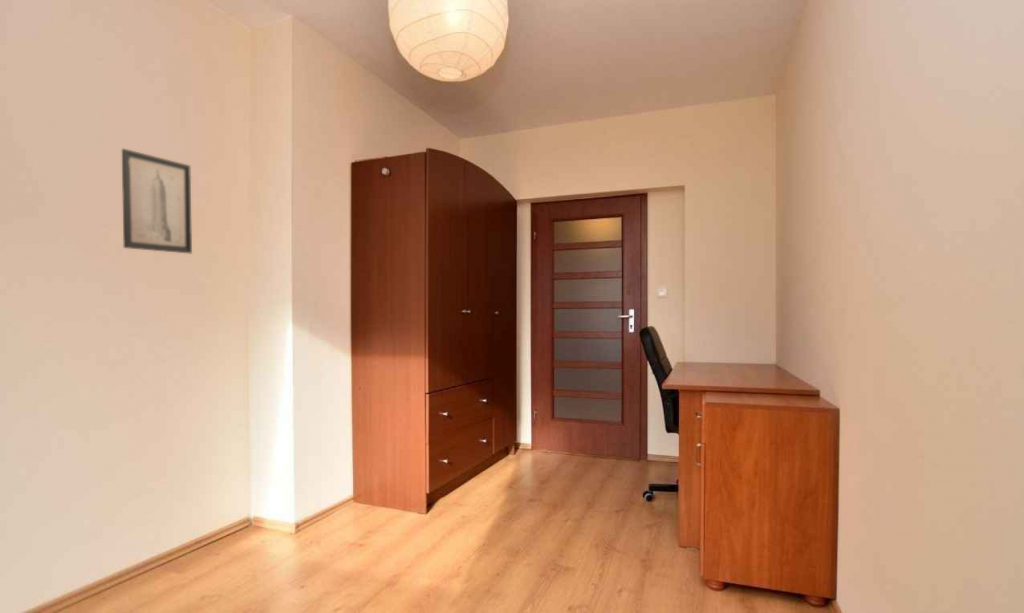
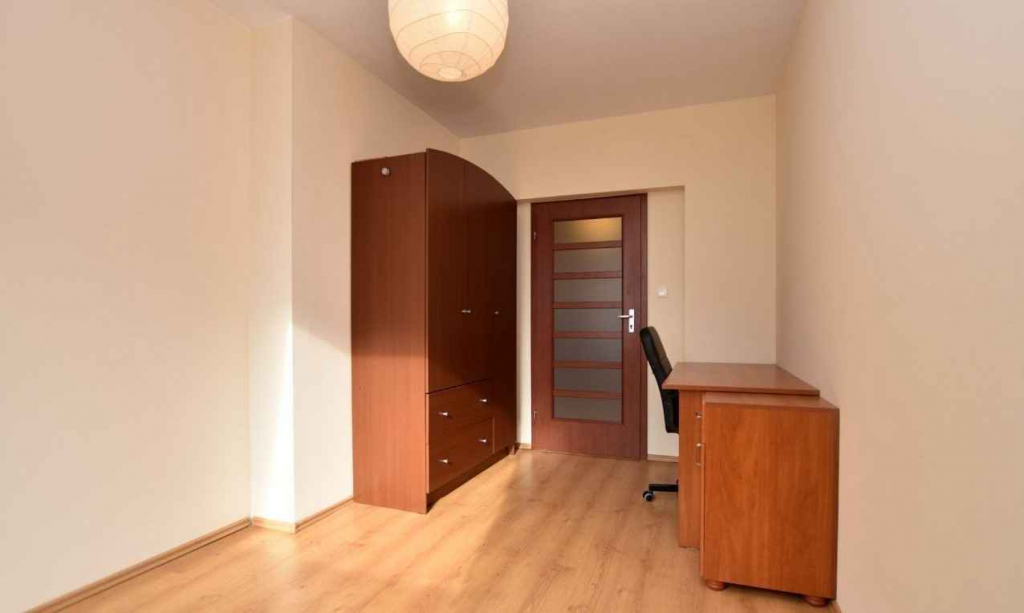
- wall art [121,148,193,254]
